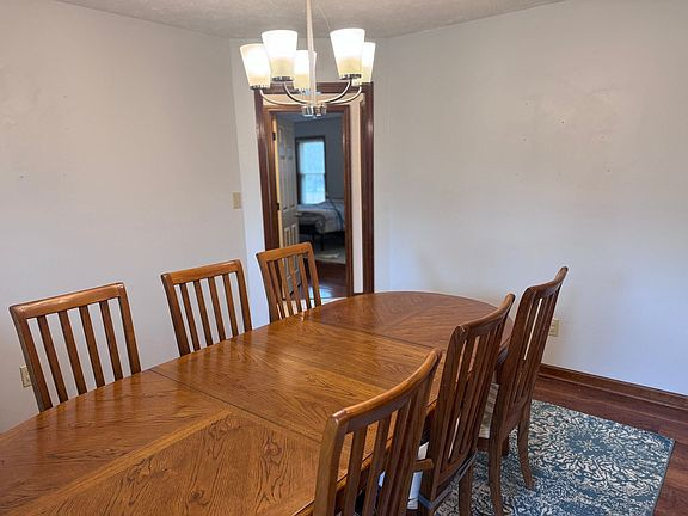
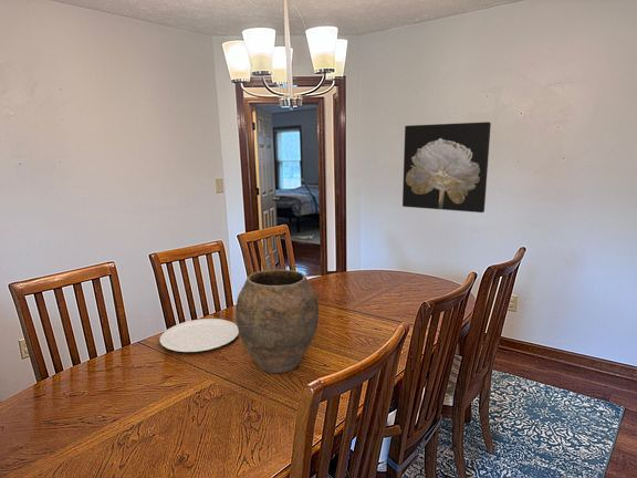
+ wall art [401,121,492,214]
+ vase [234,269,320,374]
+ plate [158,318,239,353]
